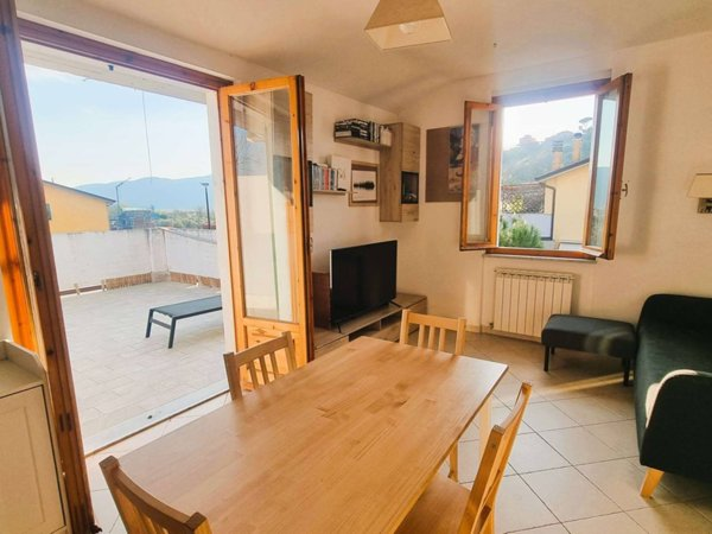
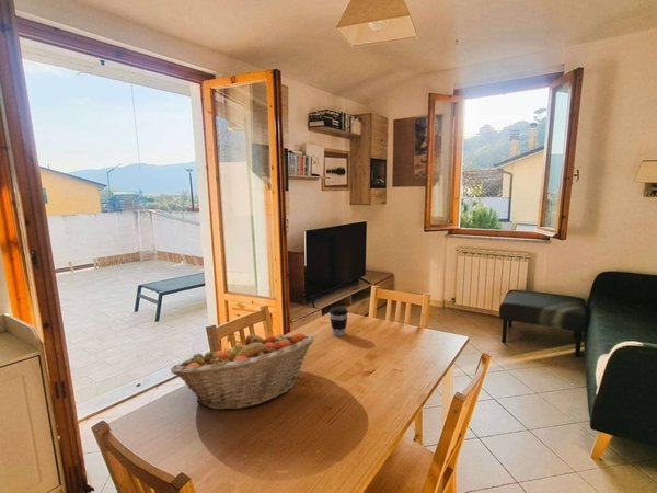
+ coffee cup [328,306,349,337]
+ fruit basket [170,332,315,411]
